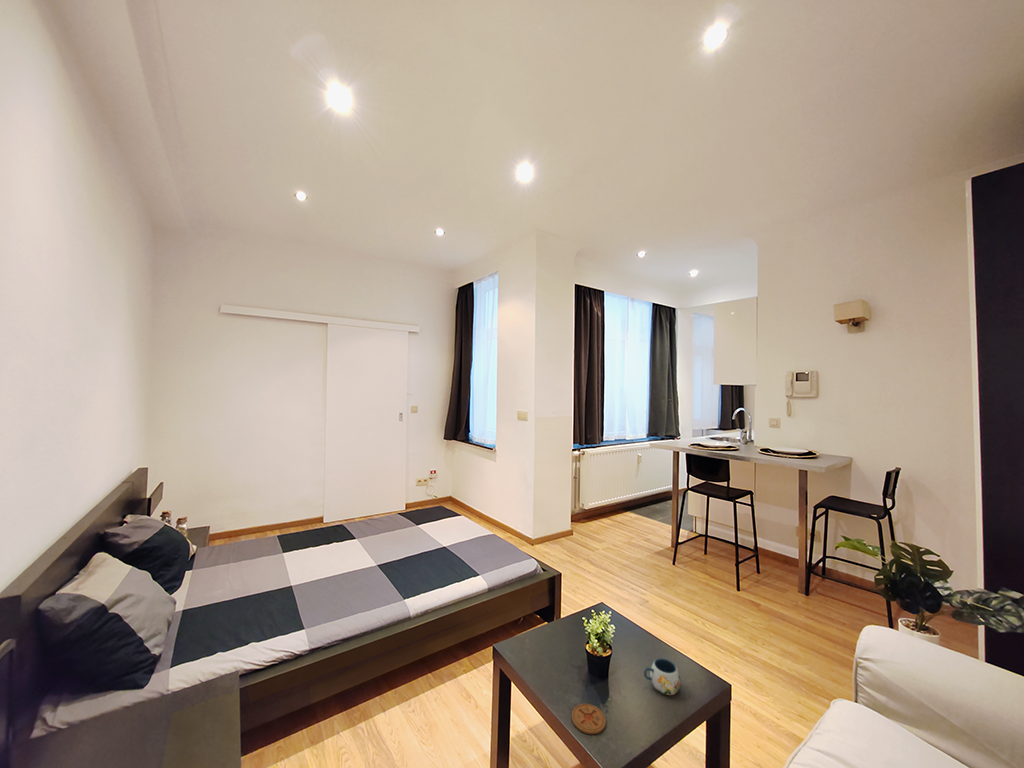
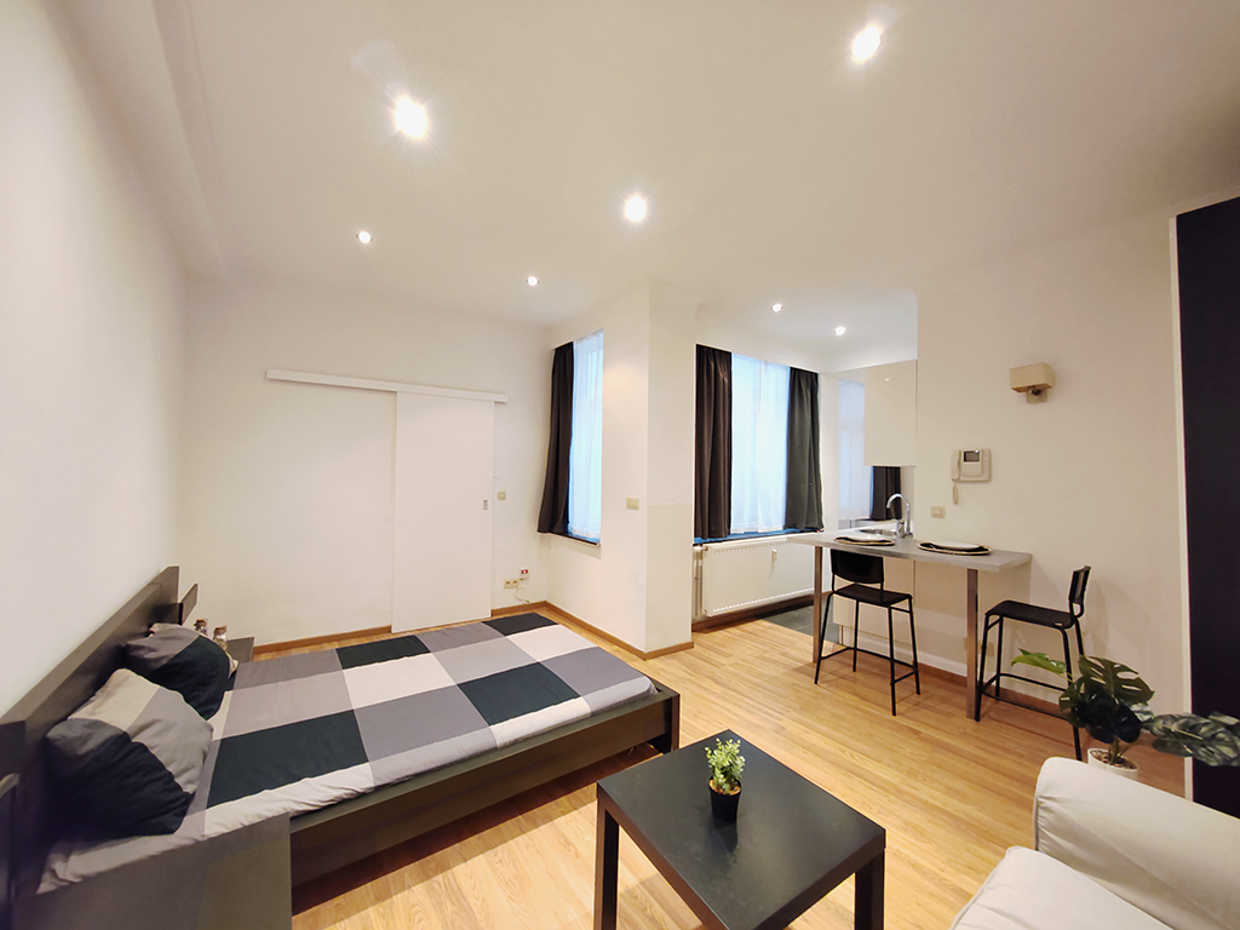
- mug [643,657,682,696]
- coaster [571,703,607,735]
